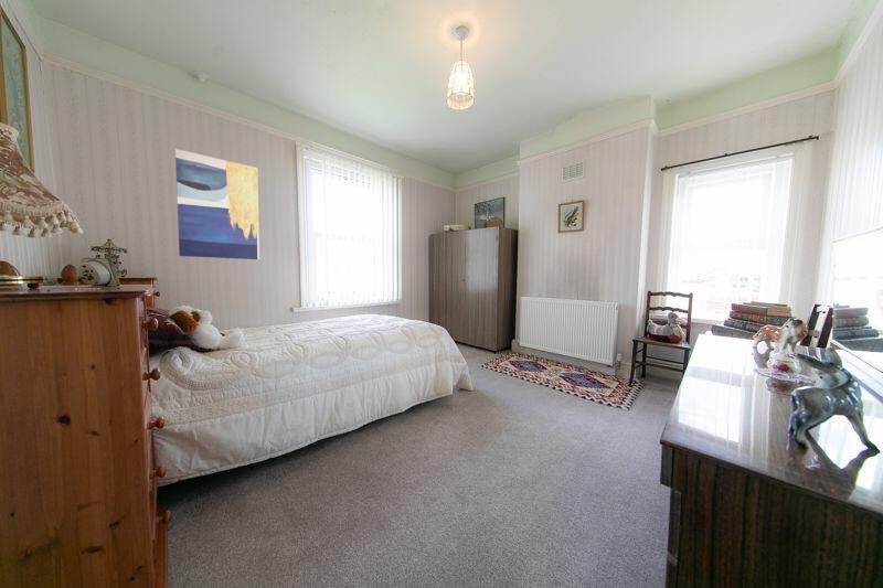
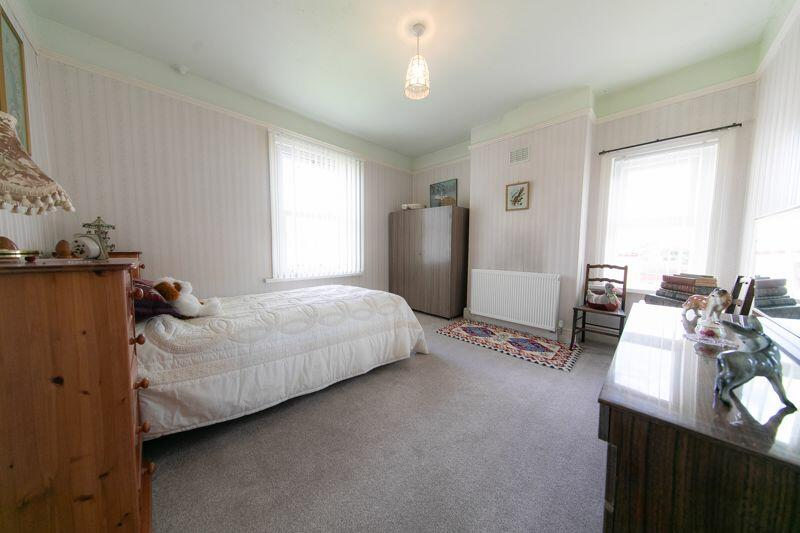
- wall art [174,148,260,260]
